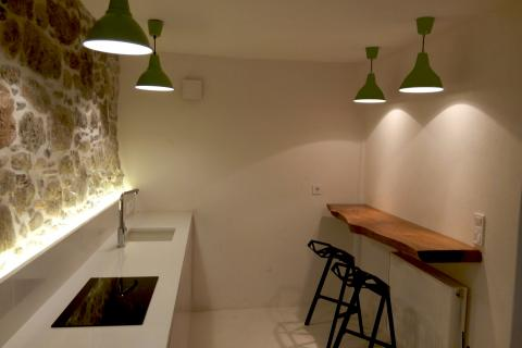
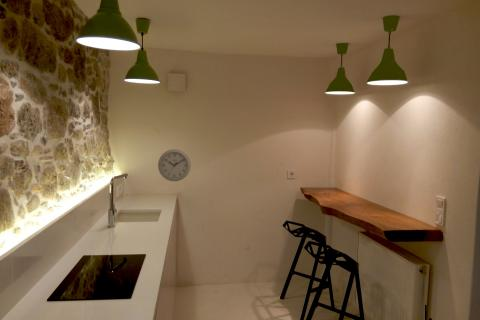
+ wall clock [157,148,192,182]
